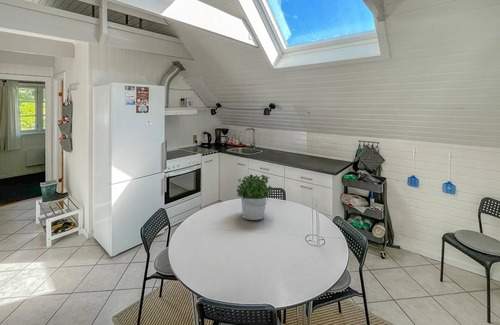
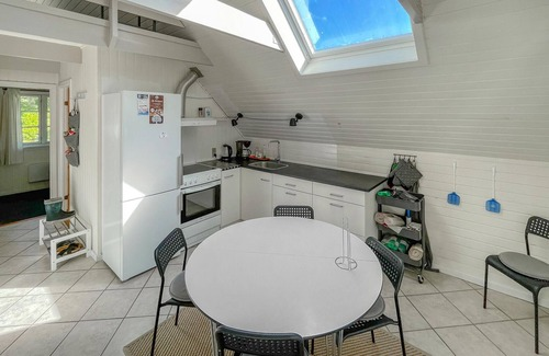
- potted plant [236,173,273,221]
